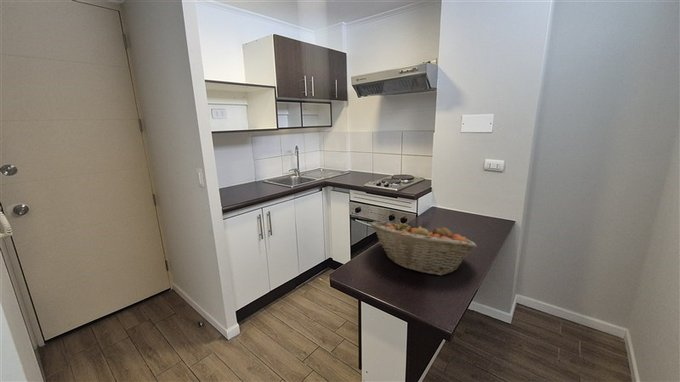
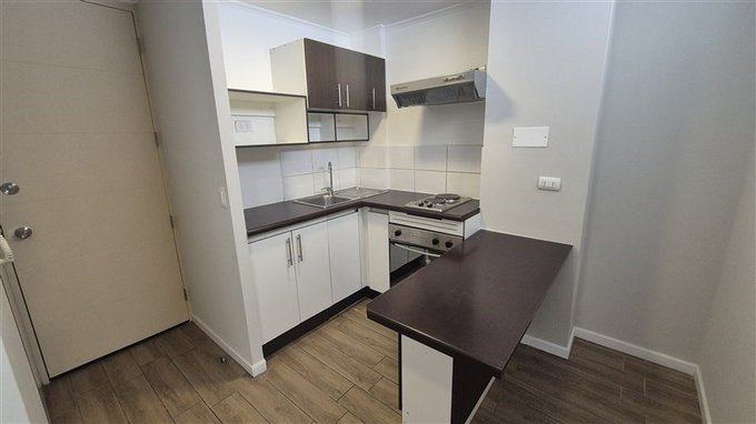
- fruit basket [369,220,478,276]
